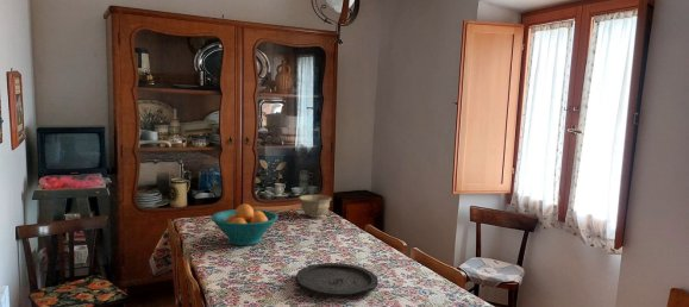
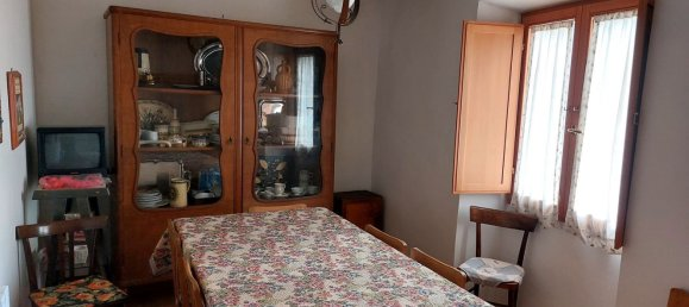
- bowl [297,194,333,219]
- fruit bowl [209,202,280,246]
- plate [294,262,380,297]
